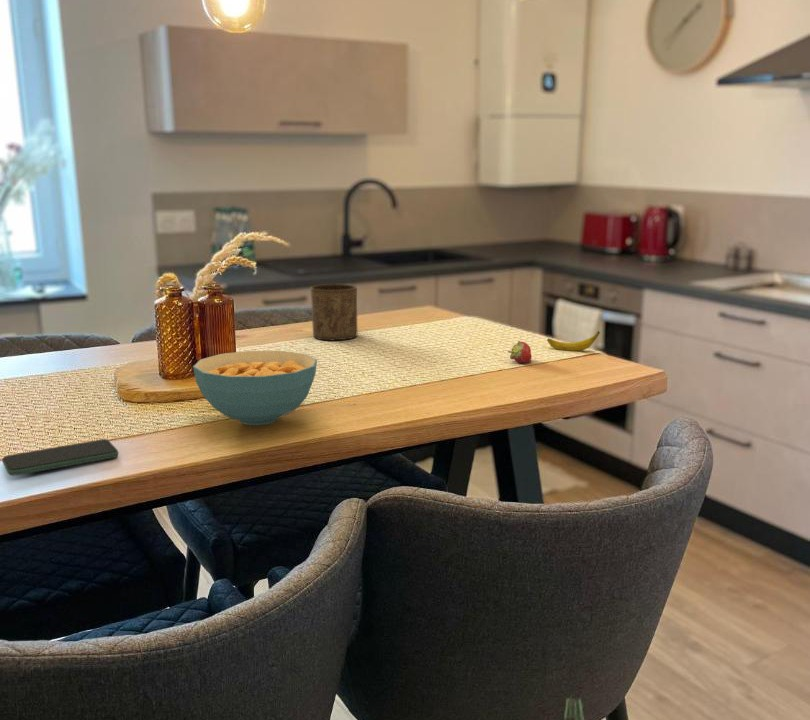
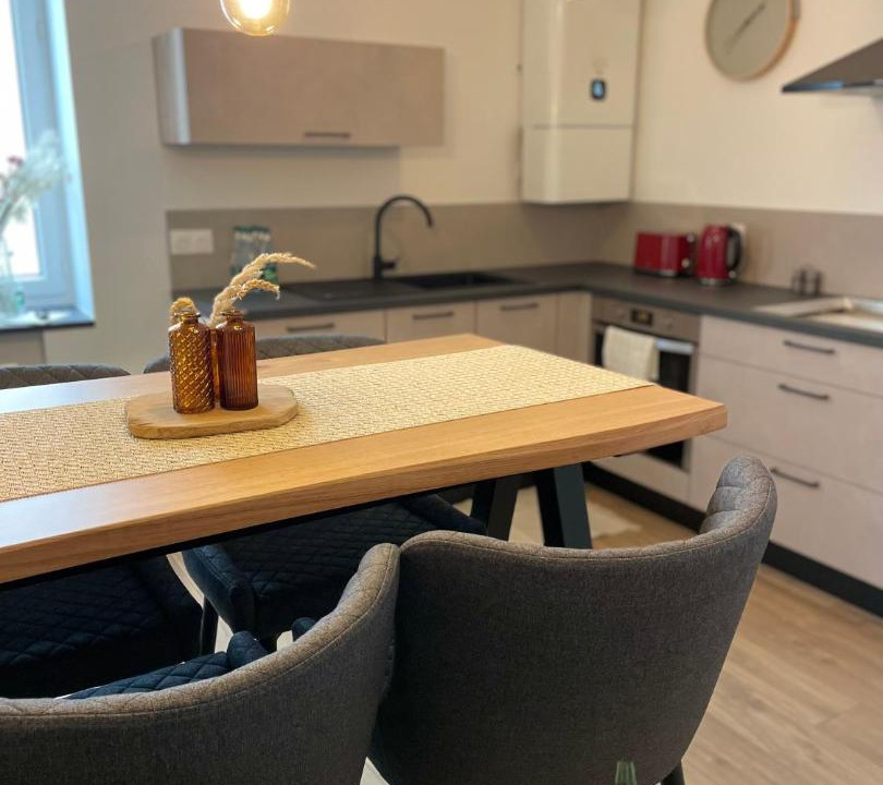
- smartphone [1,438,120,477]
- cup [309,283,358,341]
- banana [546,330,601,352]
- fruit [507,340,533,364]
- cereal bowl [192,350,318,426]
